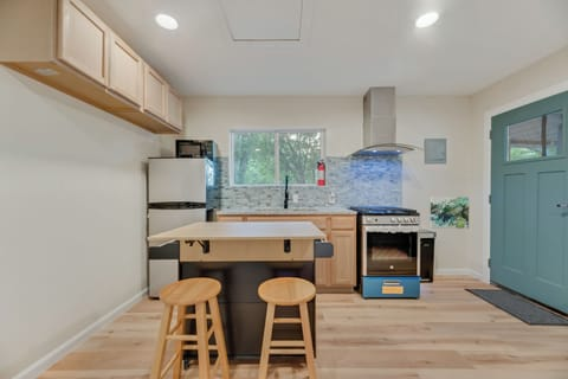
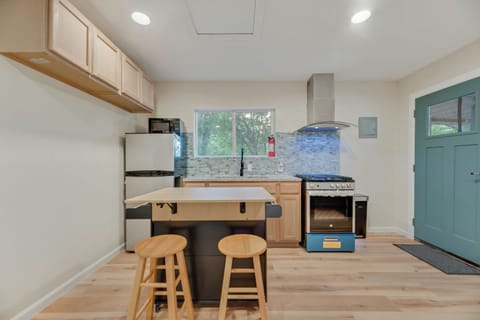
- wall art [430,195,470,230]
